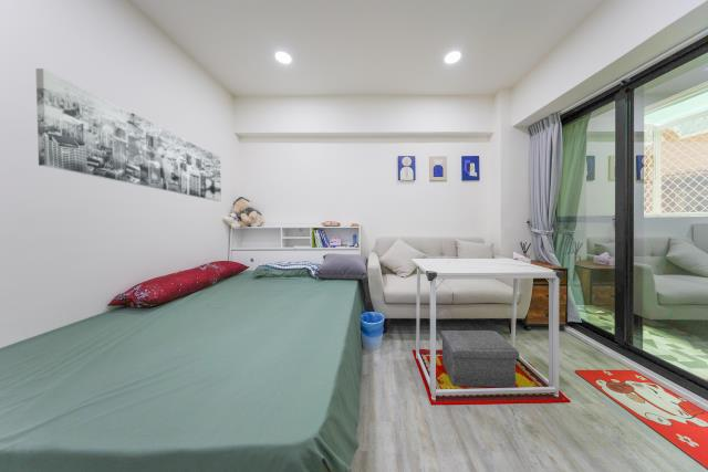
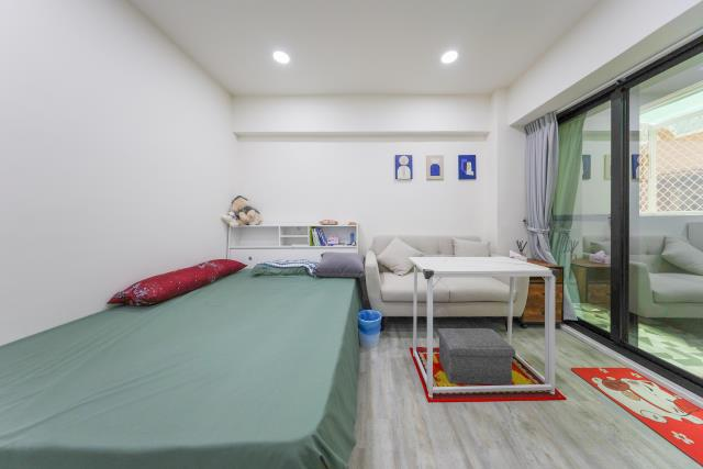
- wall art [34,67,222,202]
